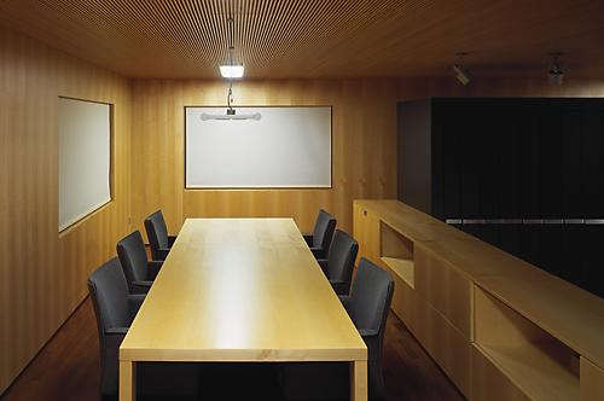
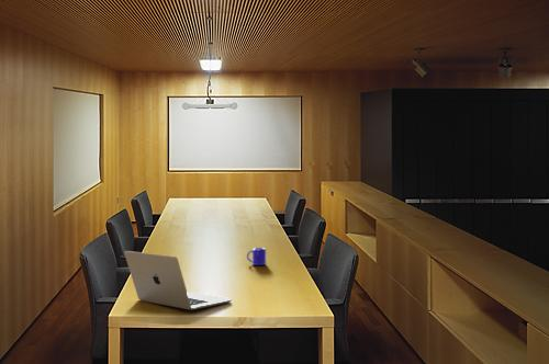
+ mug [246,247,267,266]
+ laptop [123,250,233,311]
